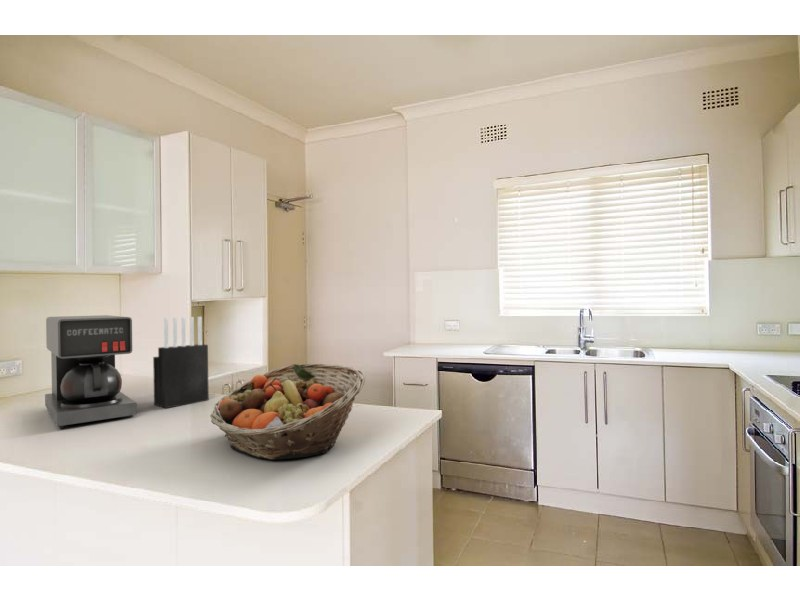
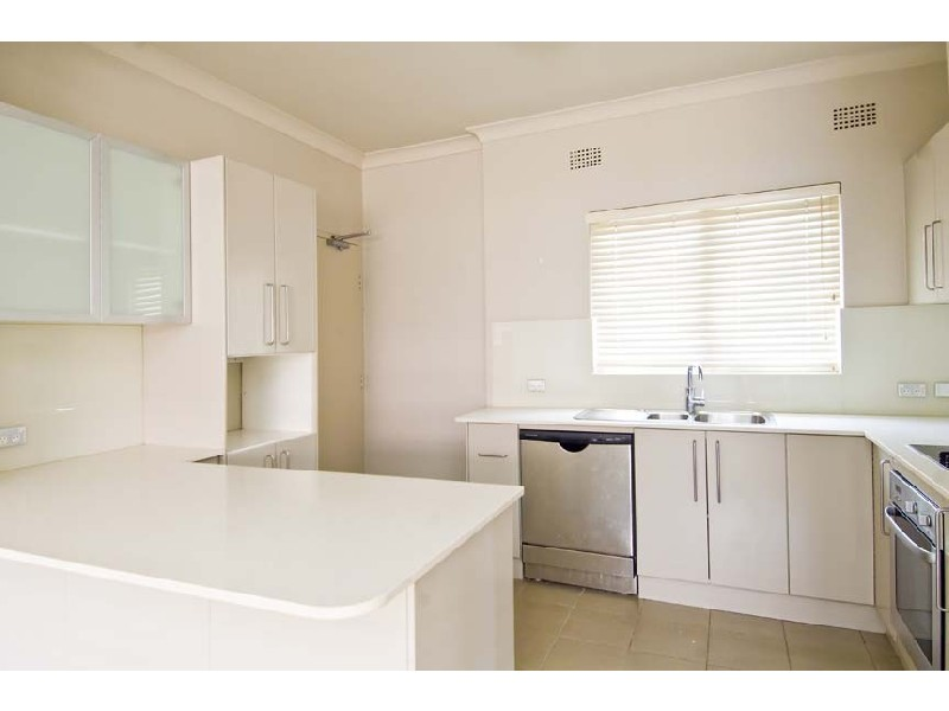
- knife block [152,316,210,409]
- coffee maker [44,314,138,430]
- fruit basket [210,362,366,461]
